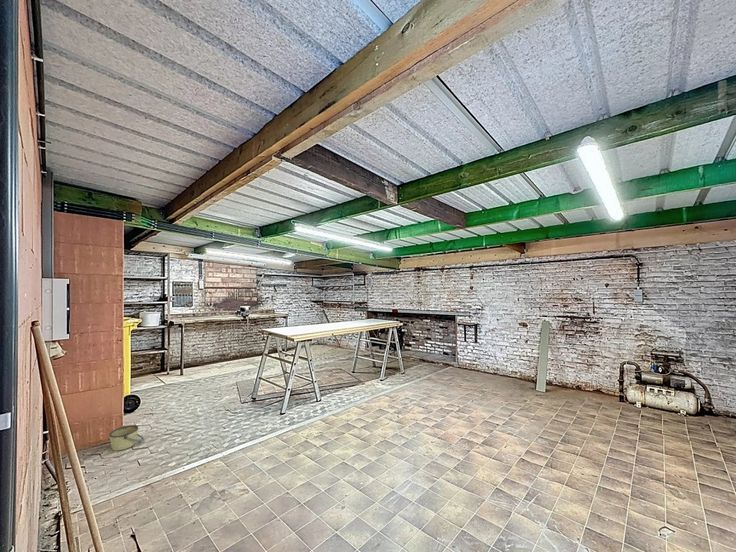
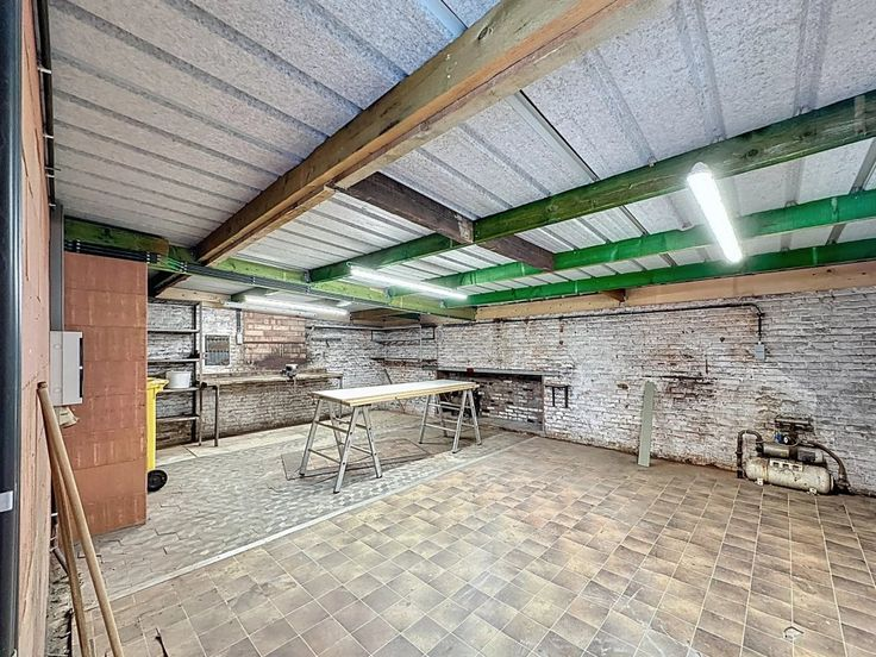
- bucket [108,424,145,452]
